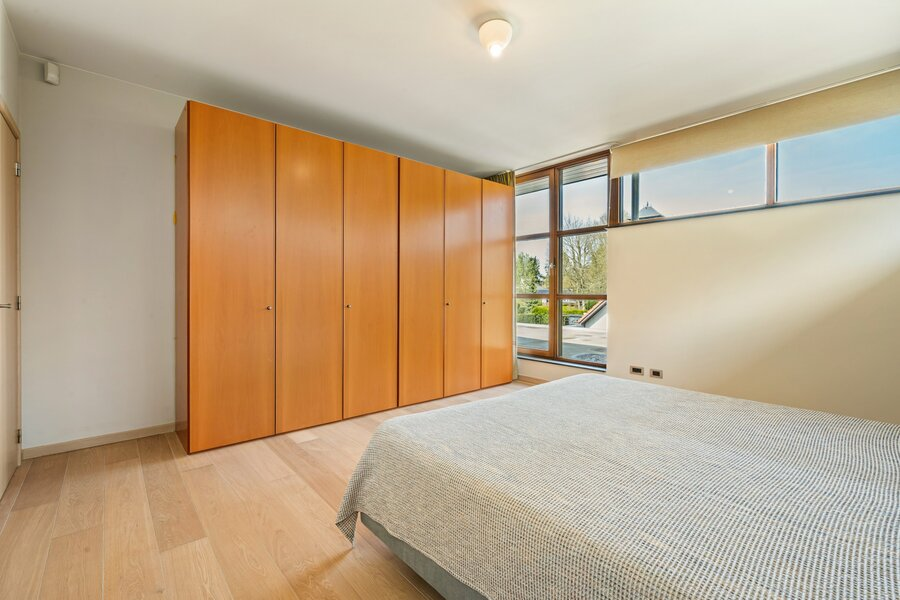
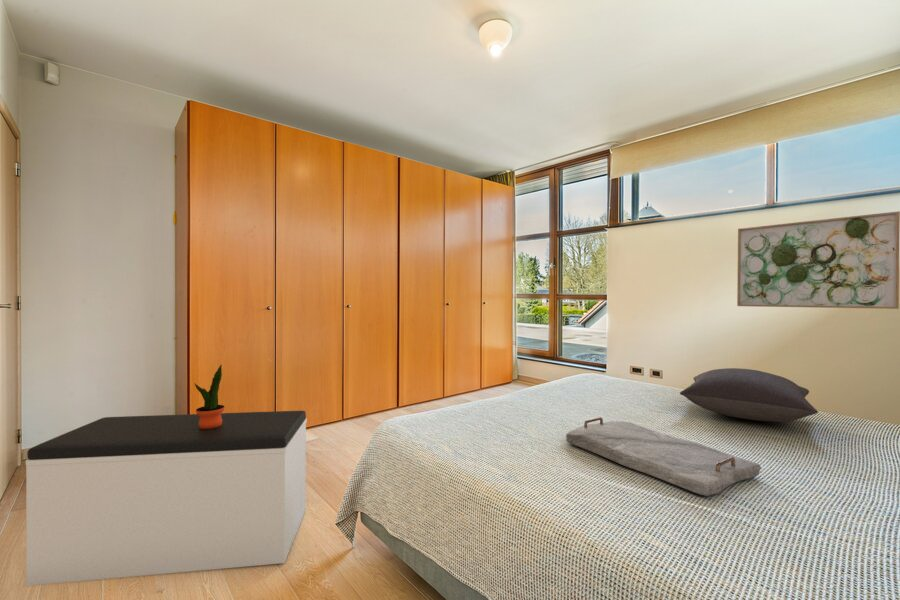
+ serving tray [565,416,762,497]
+ pillow [679,367,819,423]
+ potted plant [193,364,225,429]
+ wall art [736,210,900,310]
+ bench [25,410,308,587]
